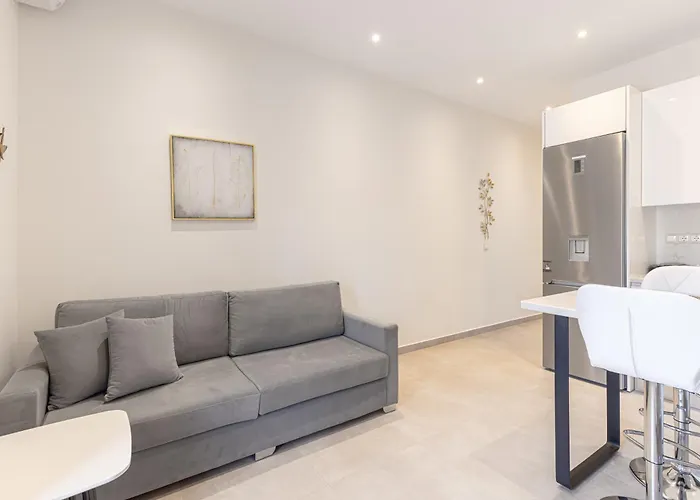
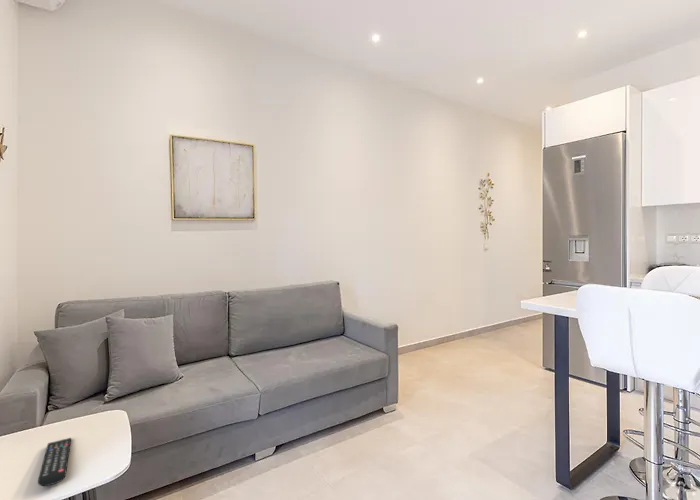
+ remote control [37,437,72,487]
